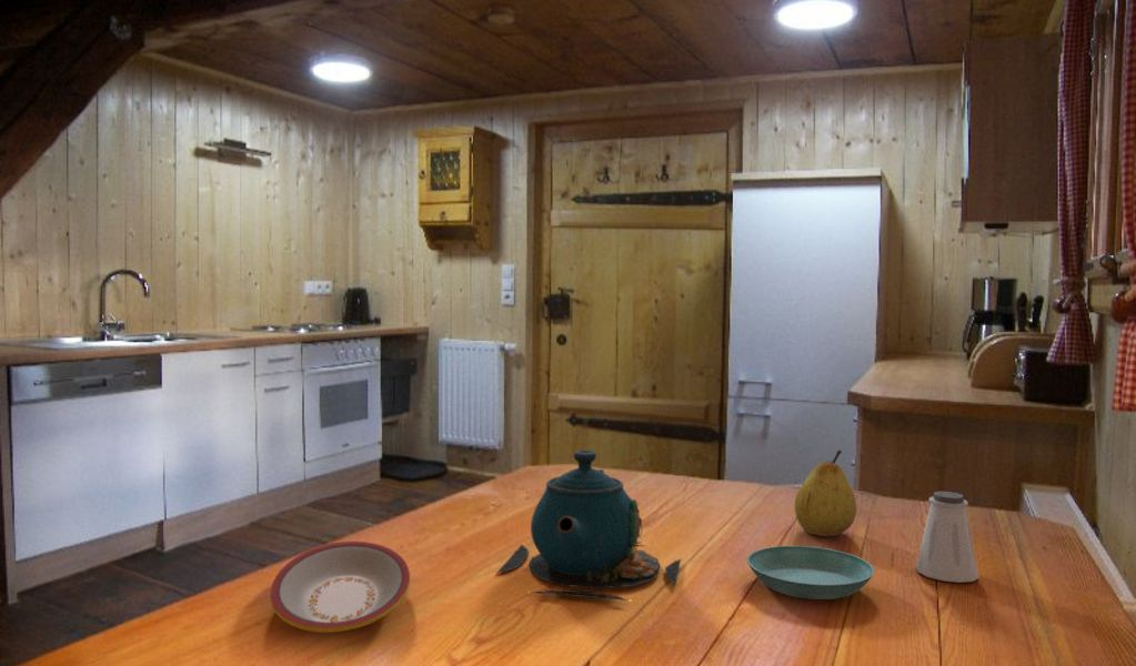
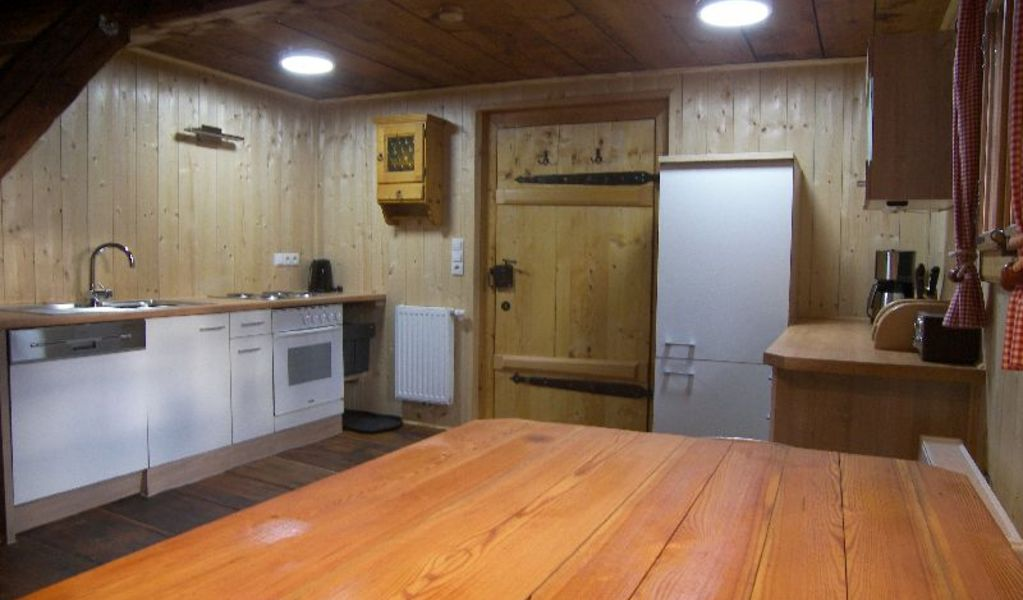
- fruit [794,450,857,537]
- saltshaker [915,491,981,584]
- plate [270,541,411,634]
- teapot [495,450,682,602]
- saucer [746,545,875,601]
